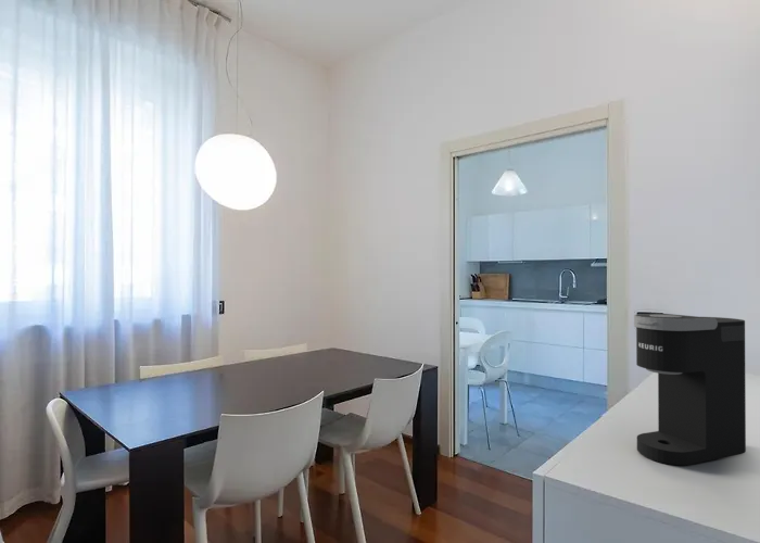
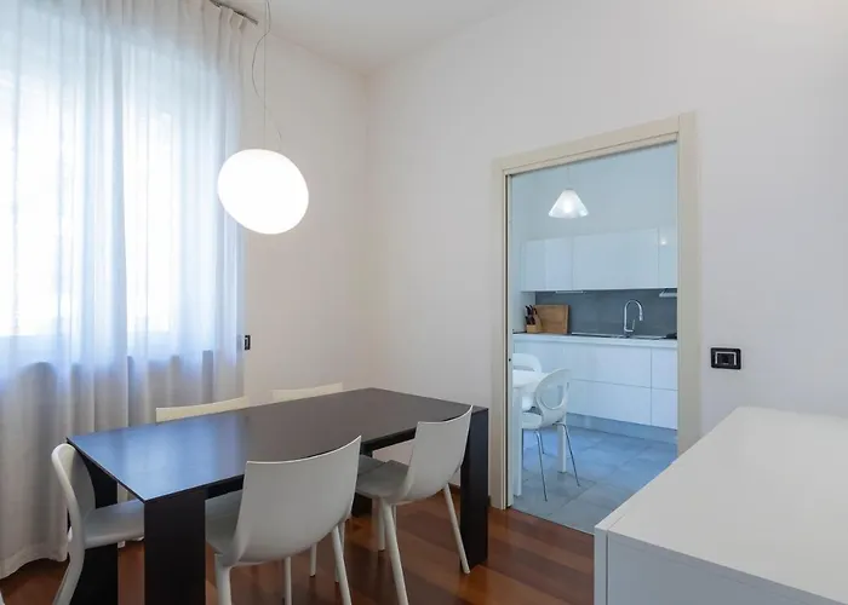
- coffee maker [633,313,747,467]
